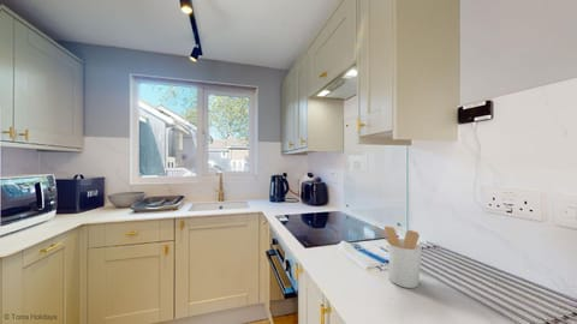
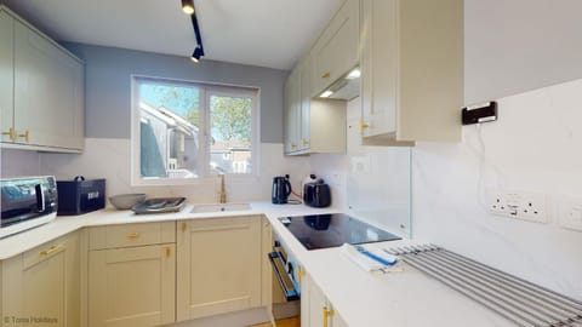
- utensil holder [373,224,423,289]
